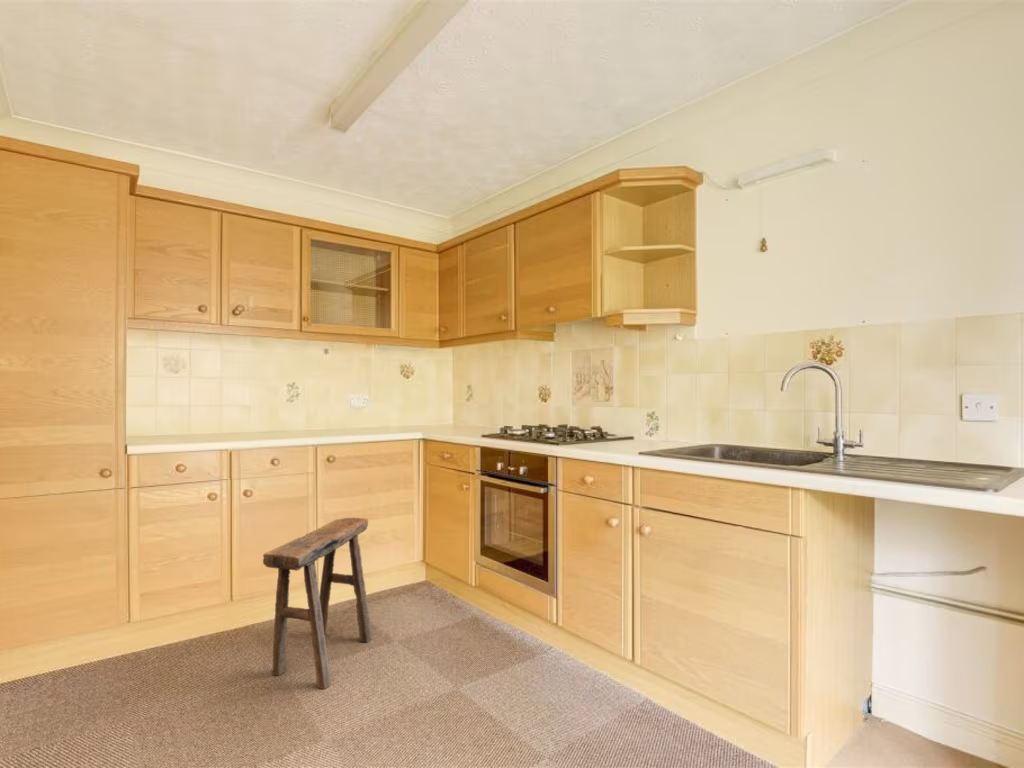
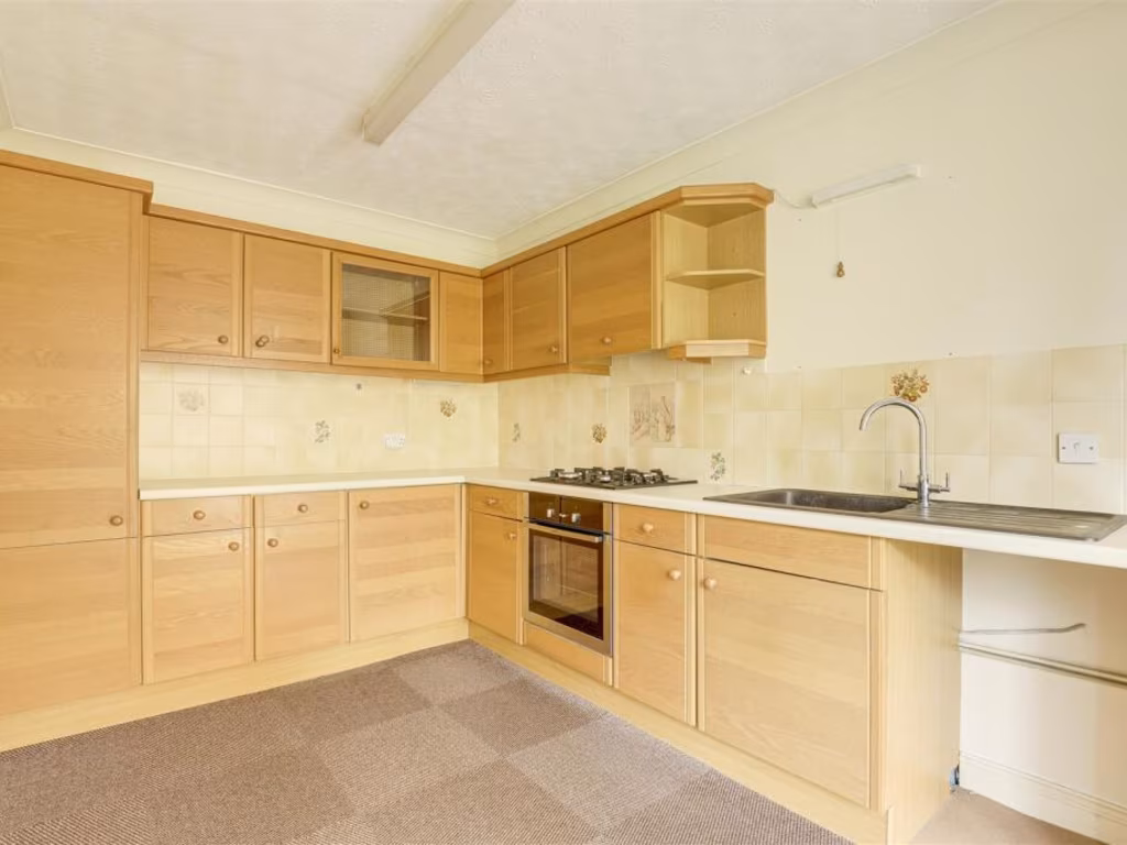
- stool [262,517,373,690]
